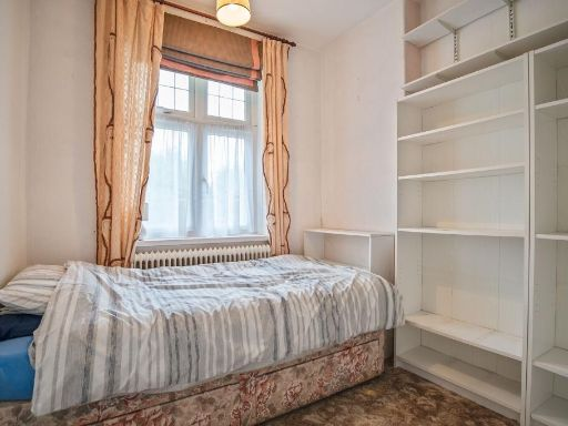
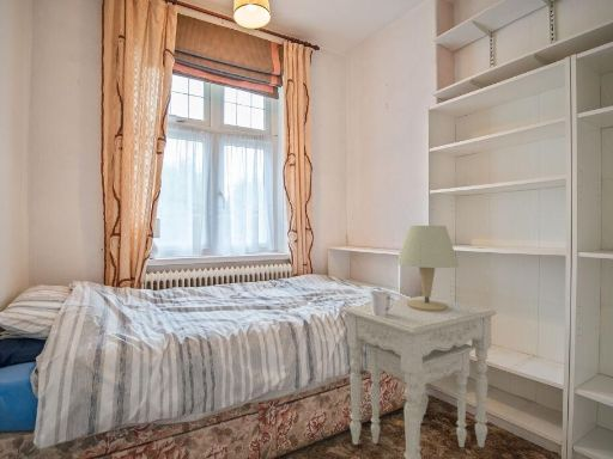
+ side table [341,295,497,459]
+ mug [369,290,395,316]
+ table lamp [395,225,461,312]
